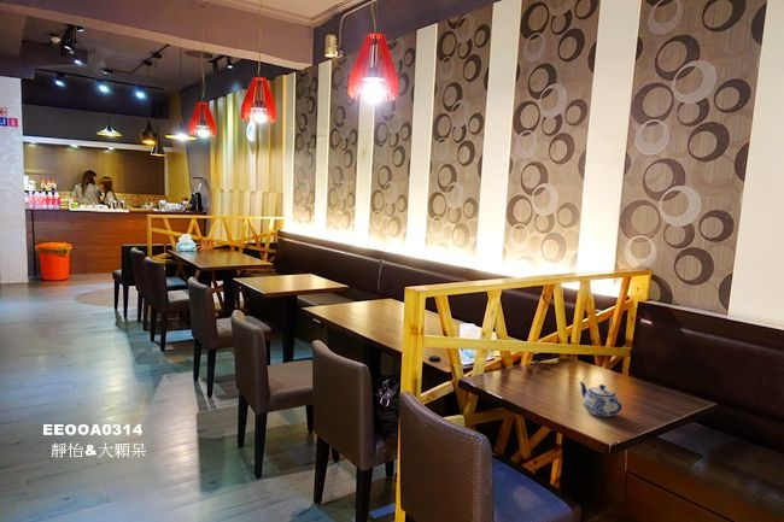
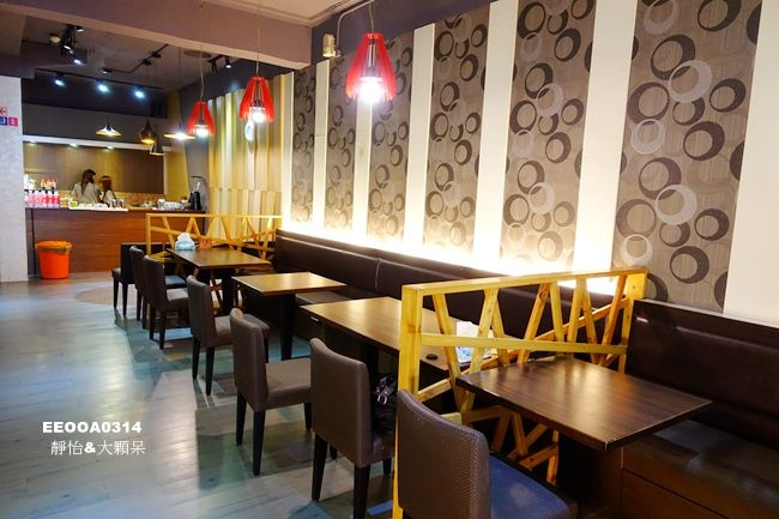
- teapot [578,380,624,418]
